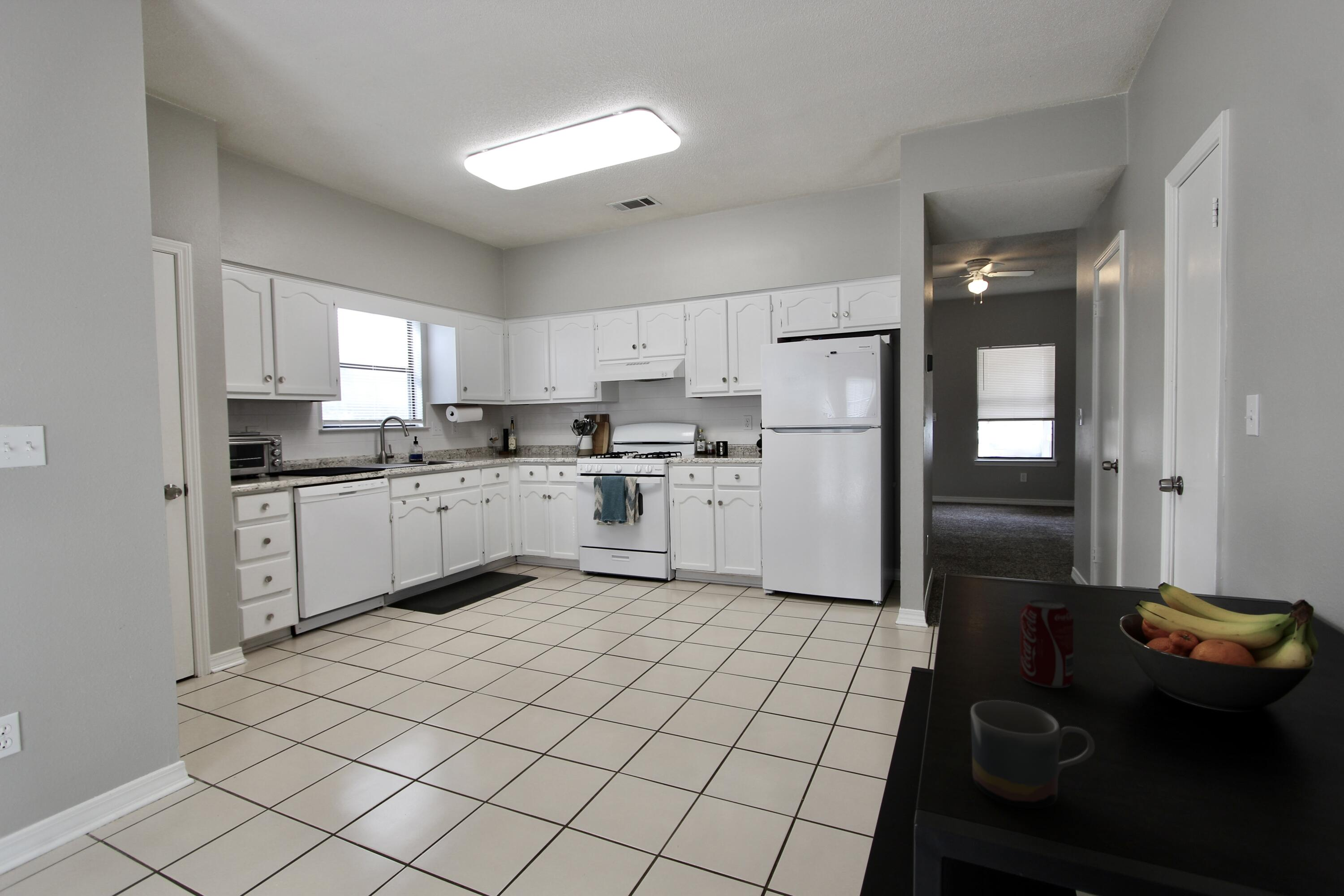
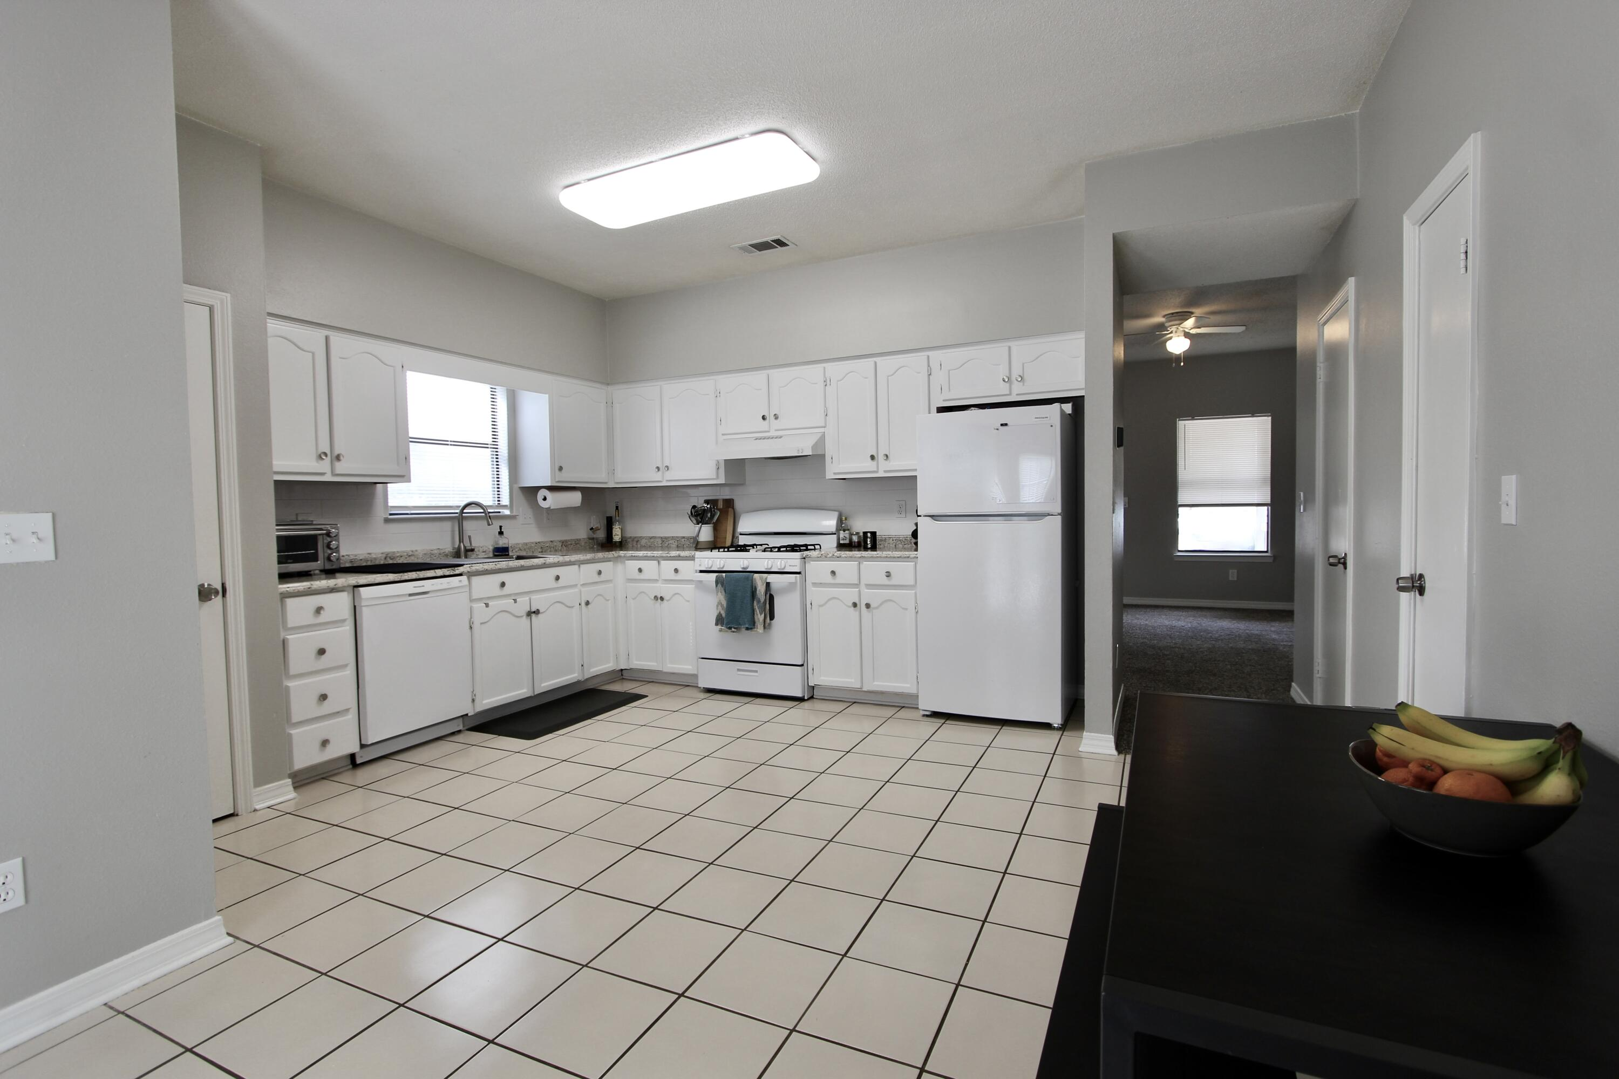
- beverage can [1020,599,1074,689]
- mug [970,700,1095,809]
